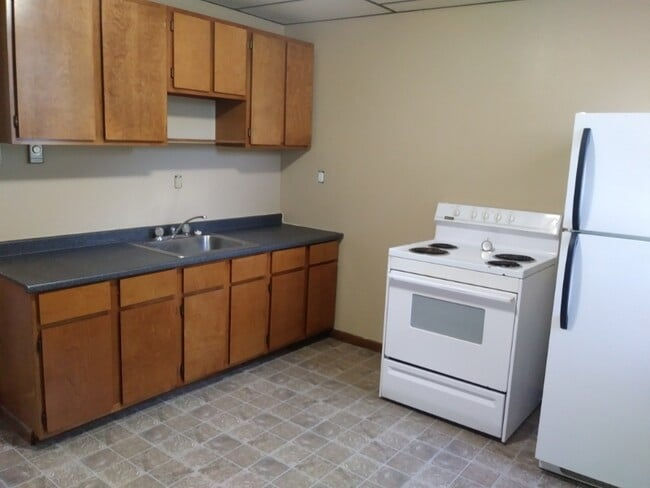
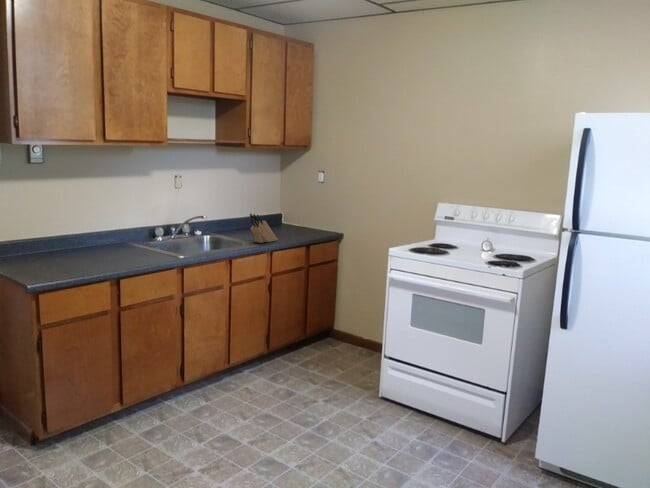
+ knife block [249,212,279,244]
